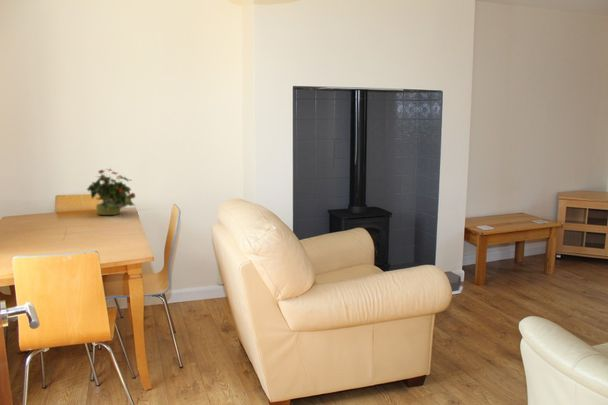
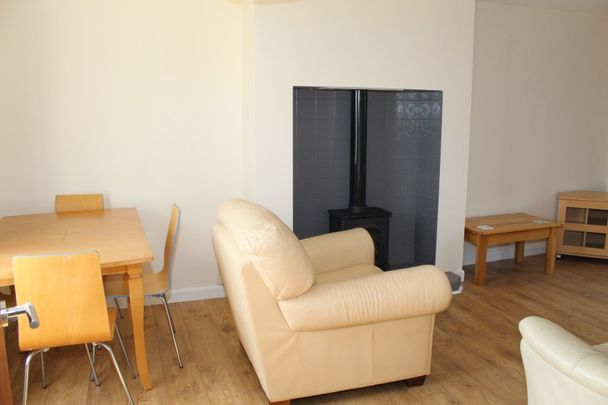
- potted plant [86,167,136,216]
